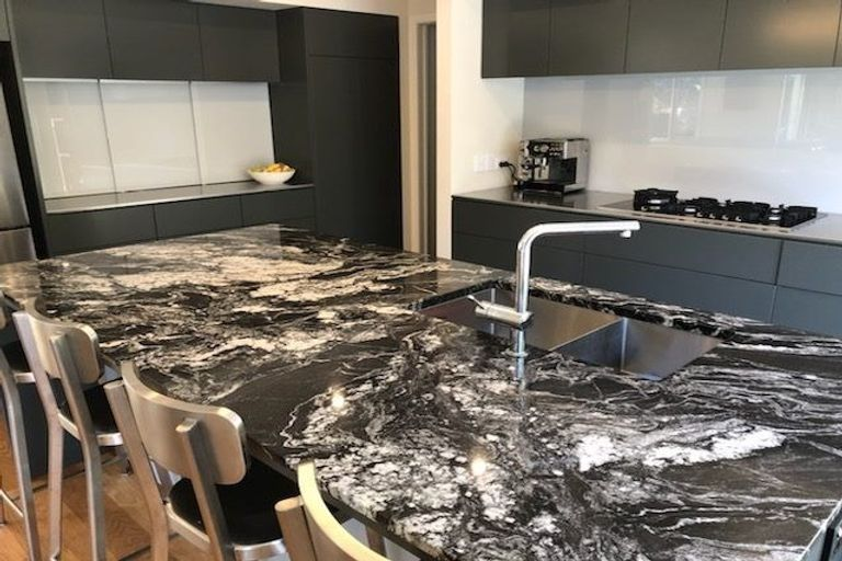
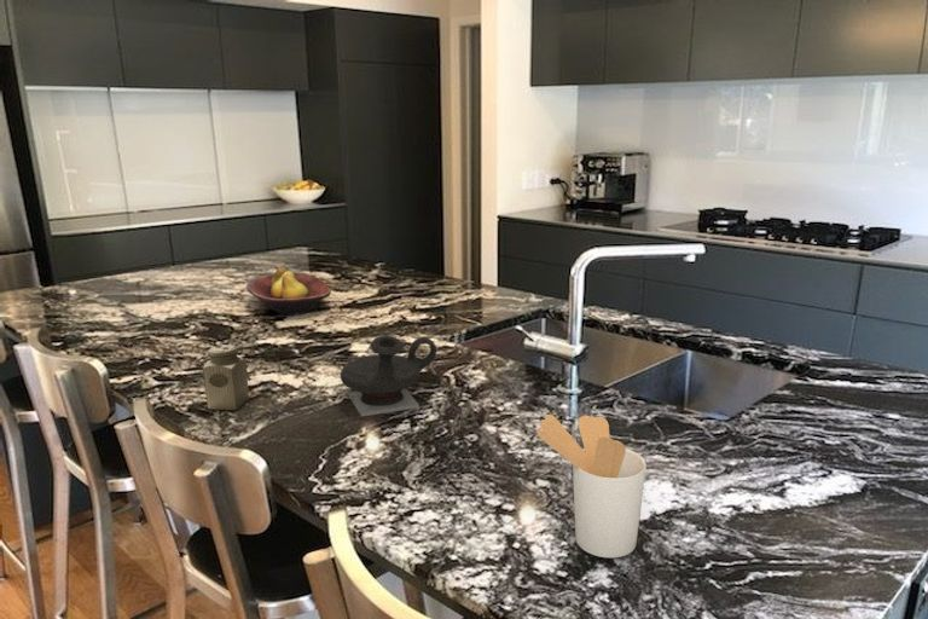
+ salt shaker [202,343,250,411]
+ fruit bowl [245,266,332,317]
+ teapot [340,335,437,418]
+ utensil holder [535,413,648,559]
